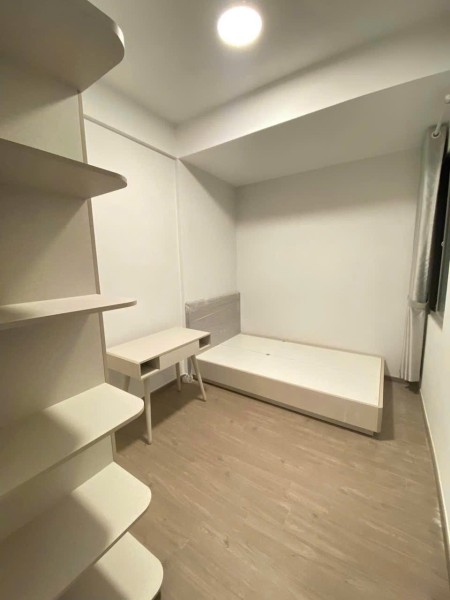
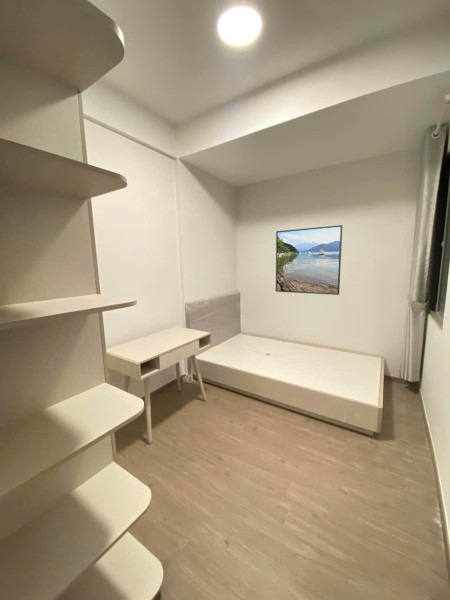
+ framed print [275,224,343,296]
